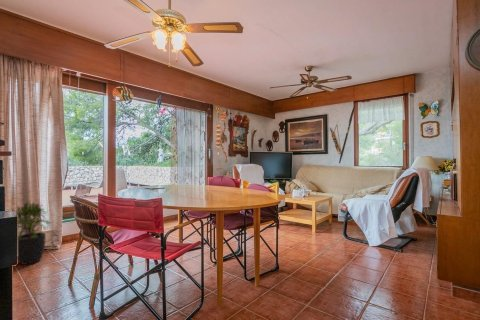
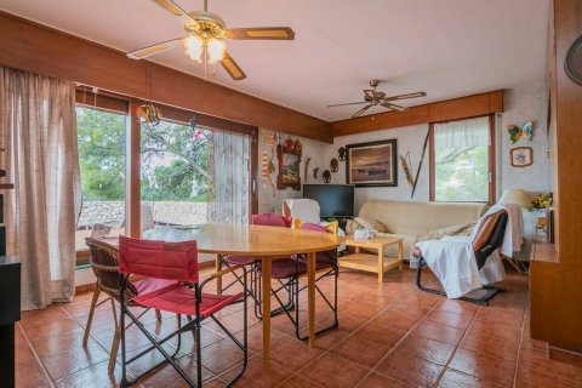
- potted plant [10,201,52,266]
